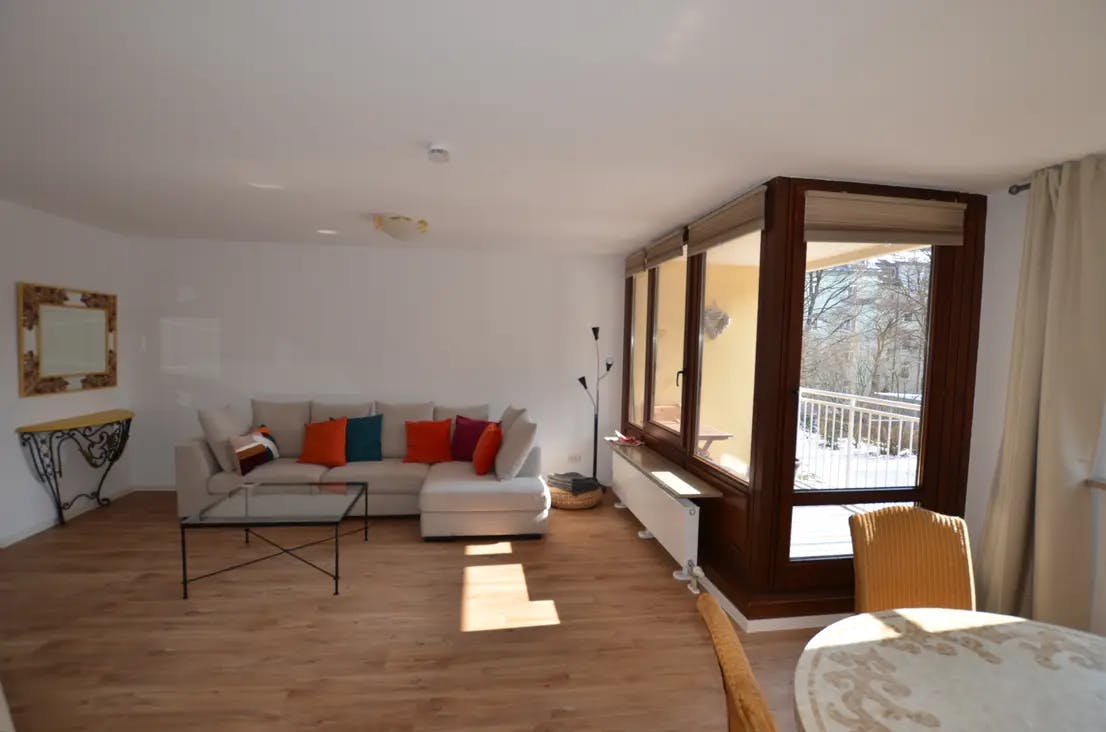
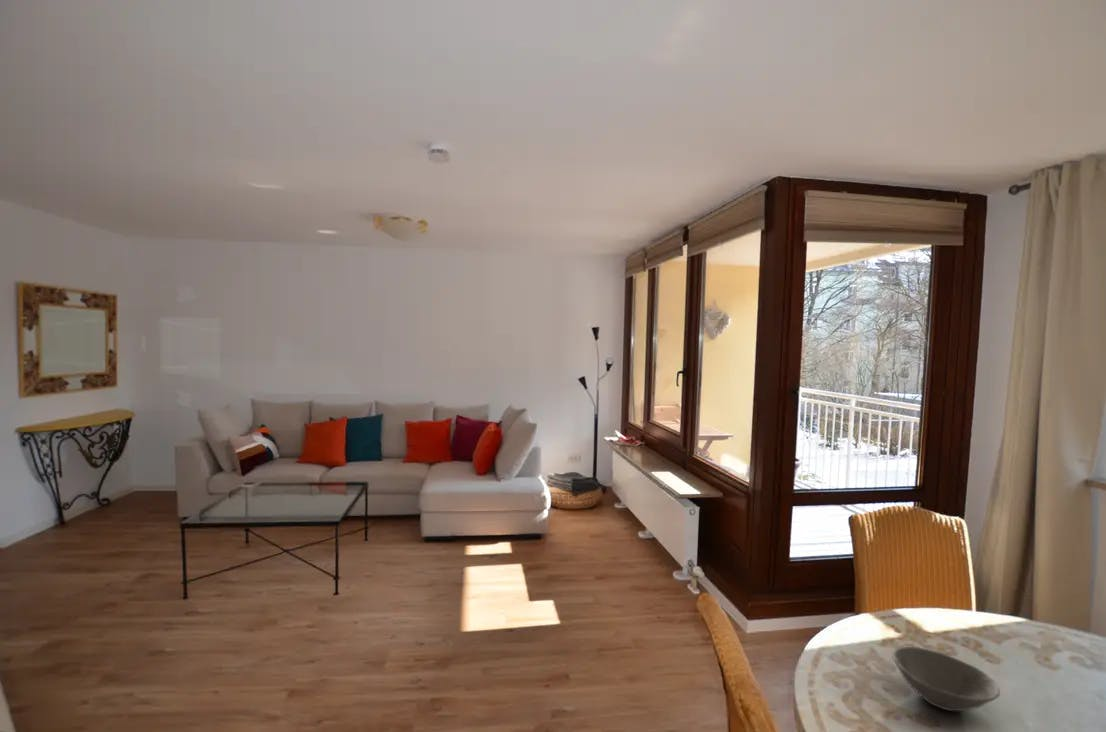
+ bowl [891,646,1001,712]
